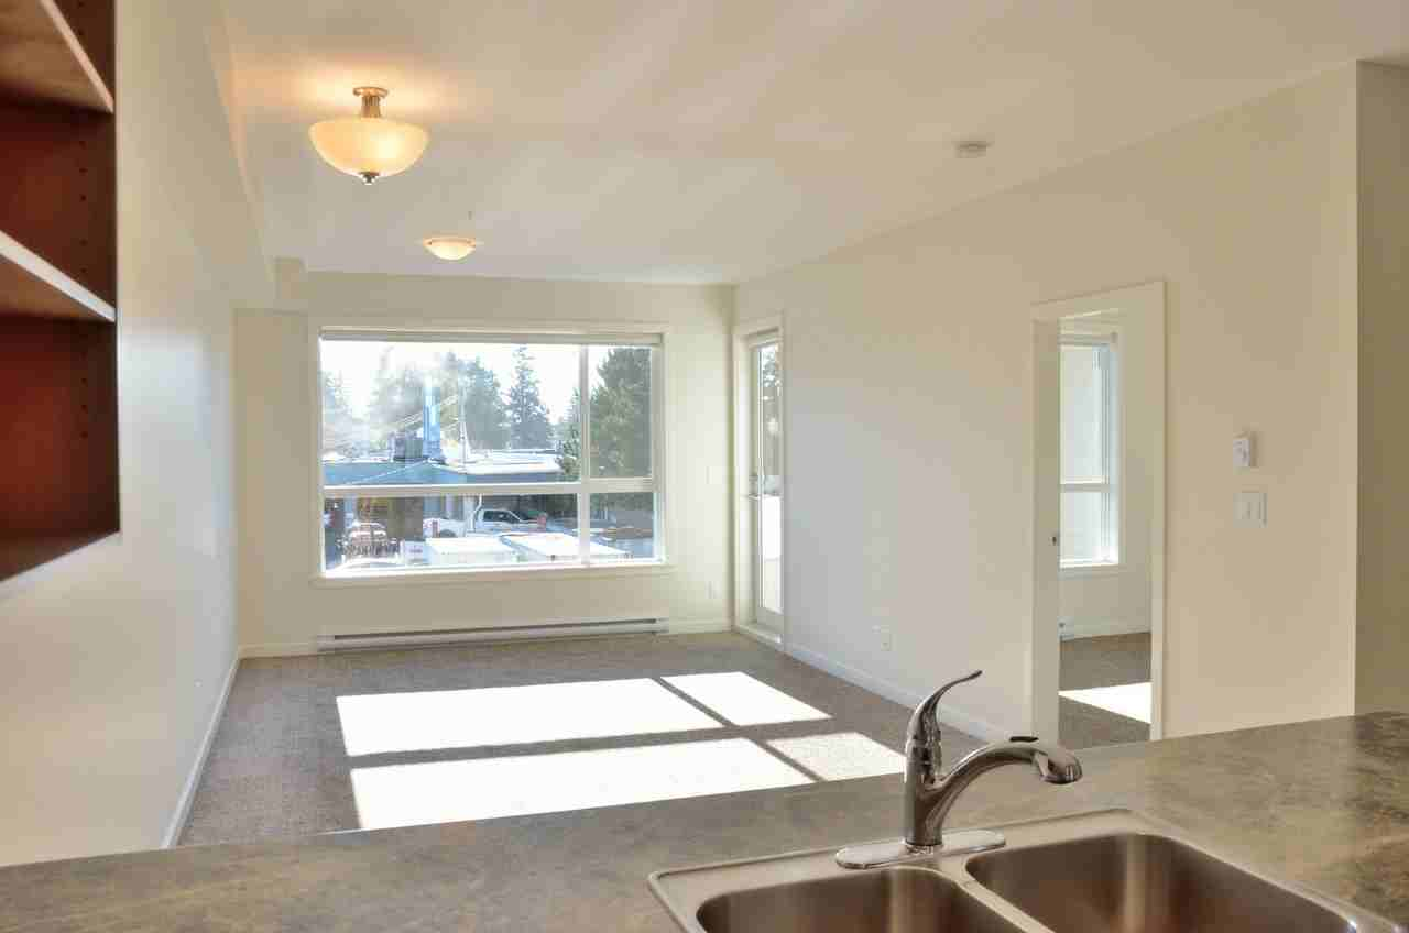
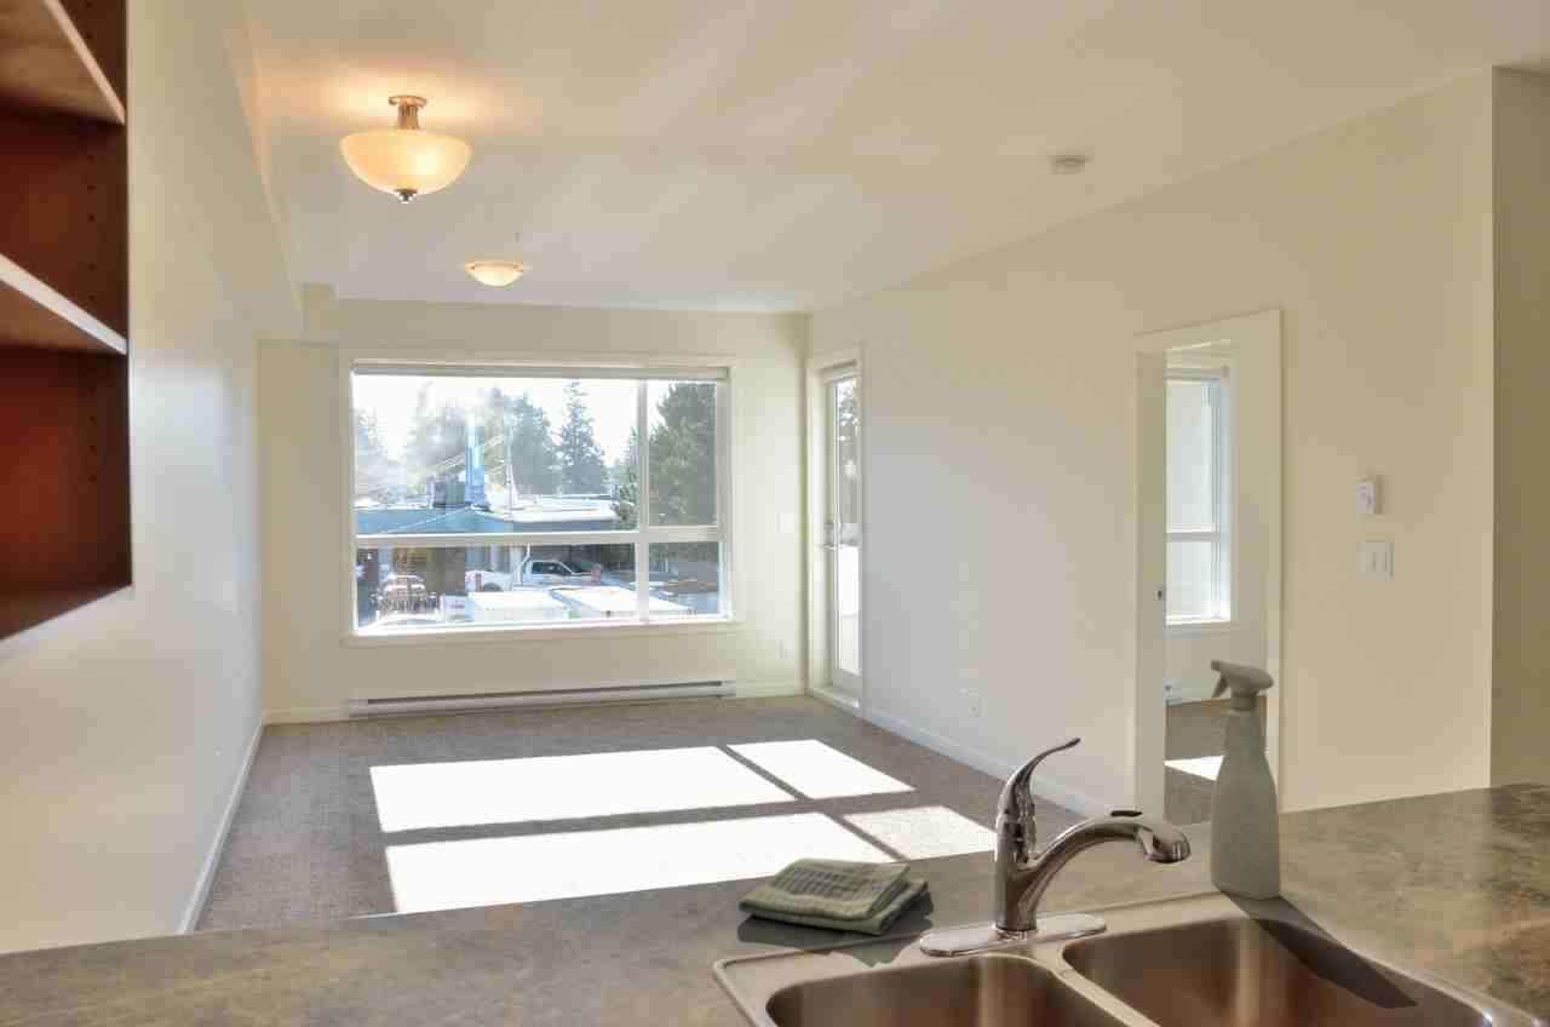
+ dish towel [737,856,930,936]
+ spray bottle [1209,658,1282,901]
